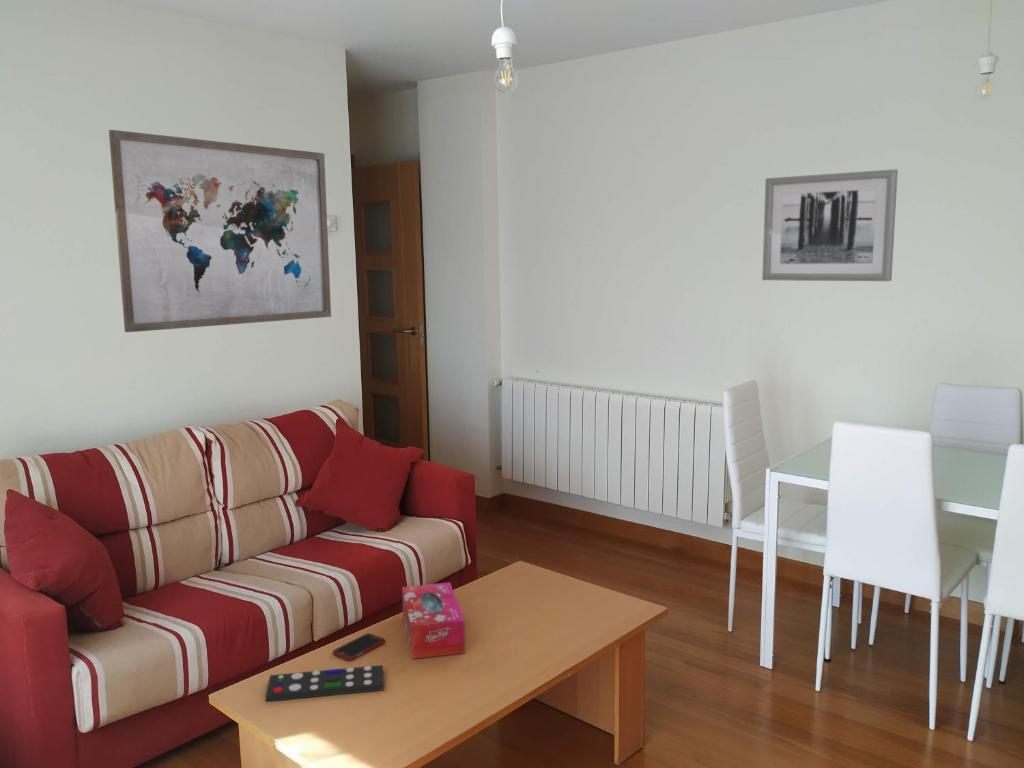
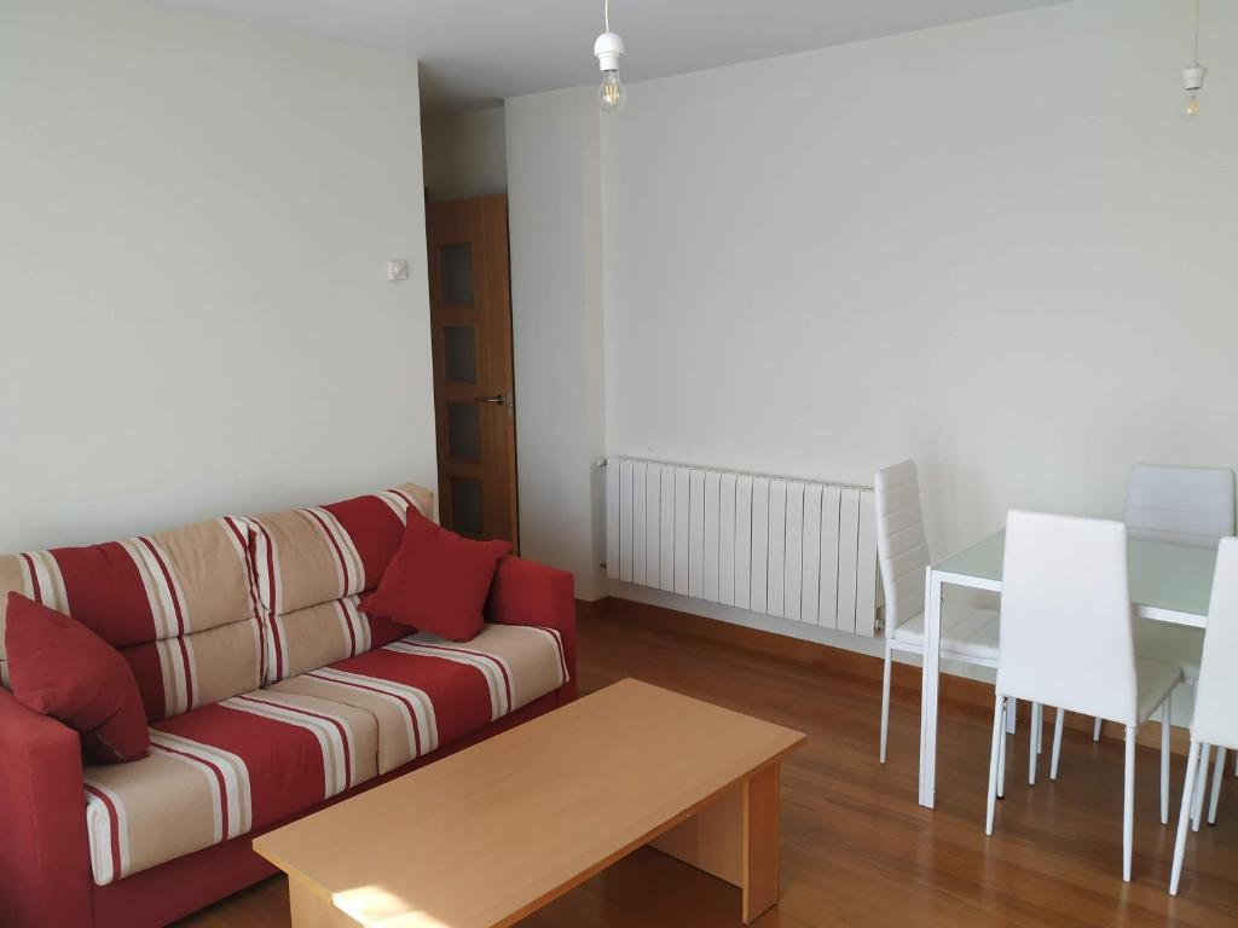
- remote control [265,664,385,702]
- cell phone [332,632,386,661]
- wall art [761,168,899,282]
- wall art [108,129,332,333]
- tissue box [401,582,466,660]
